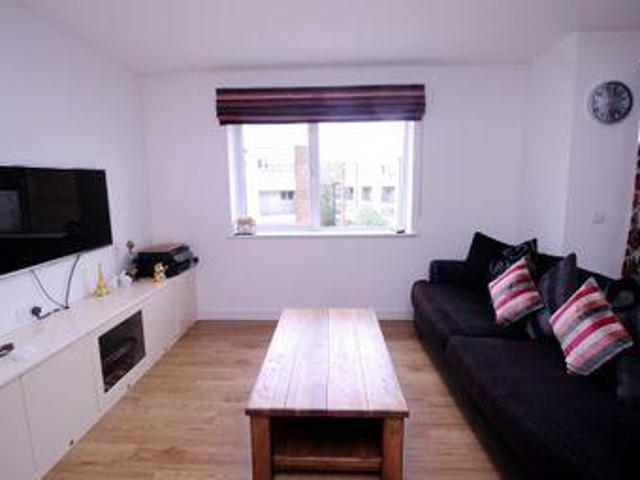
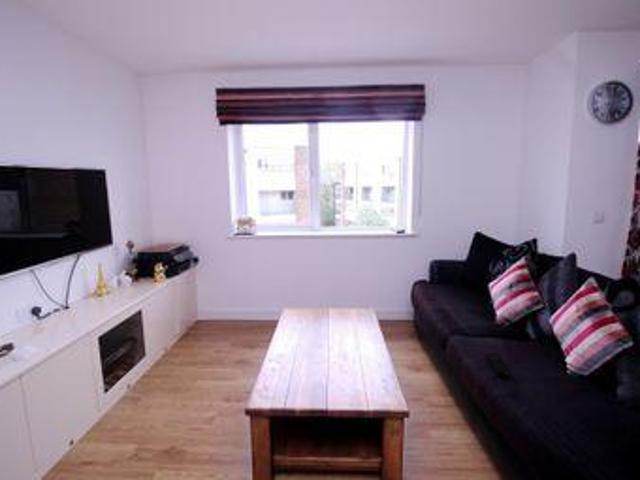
+ remote control [485,352,511,379]
